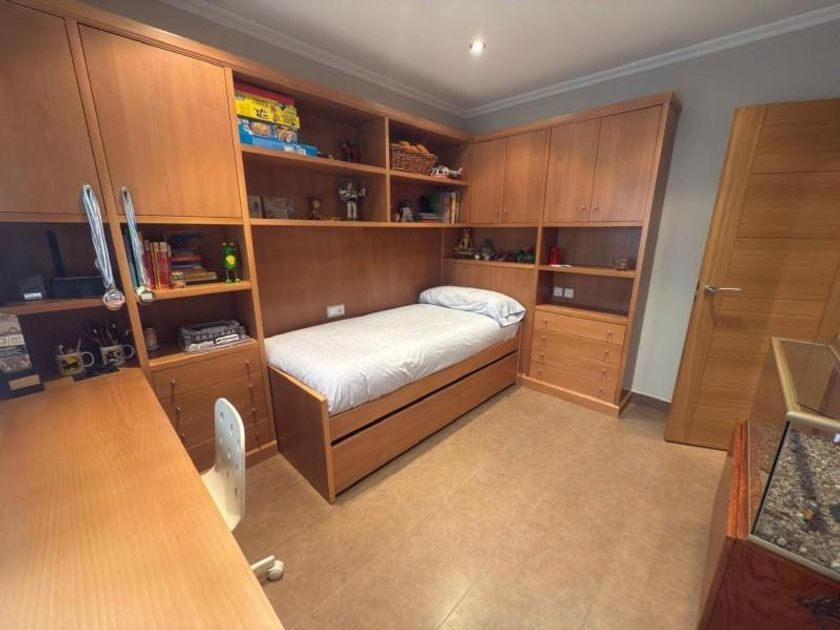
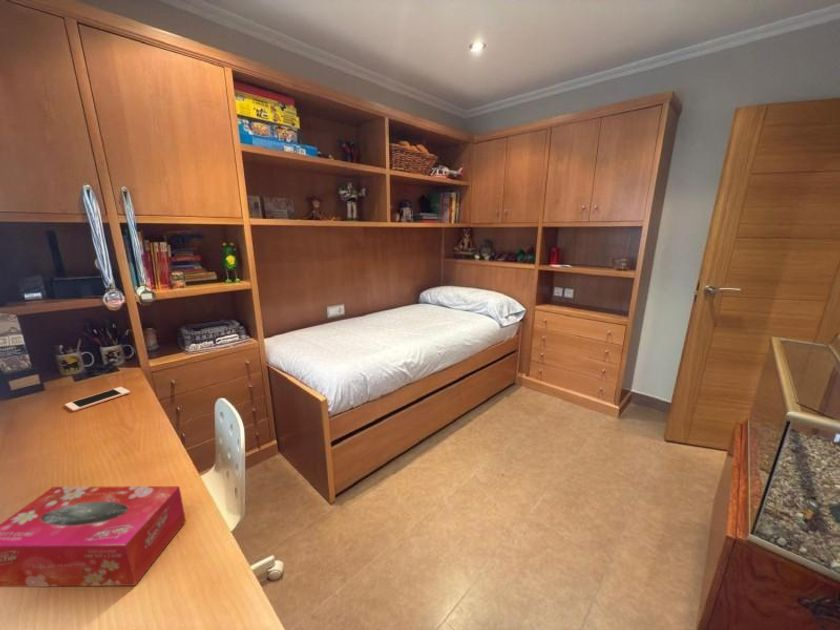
+ cell phone [64,386,131,412]
+ tissue box [0,485,187,588]
